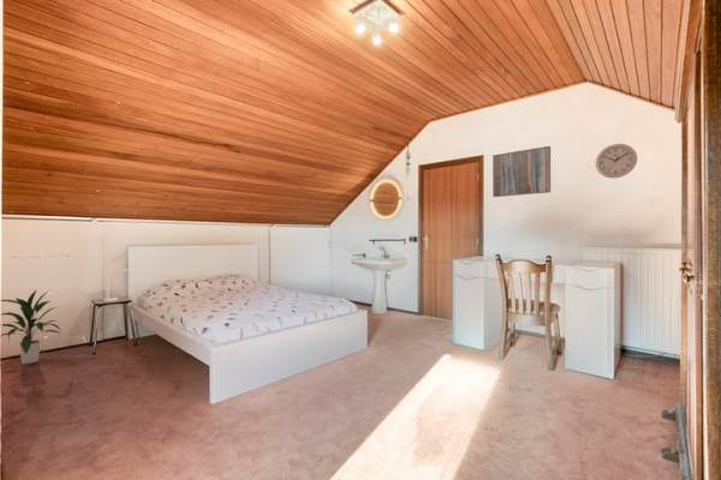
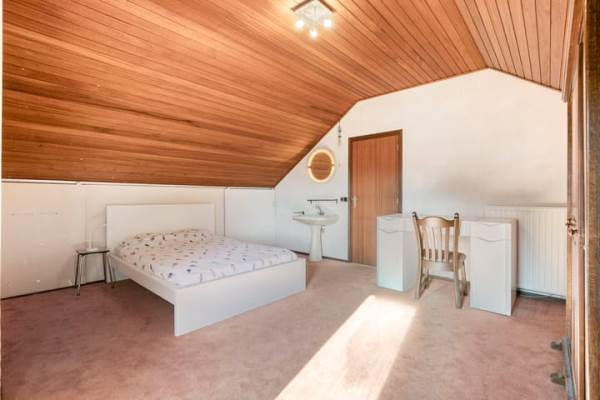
- indoor plant [0,288,61,366]
- wall clock [595,143,638,179]
- wall art [491,145,552,198]
